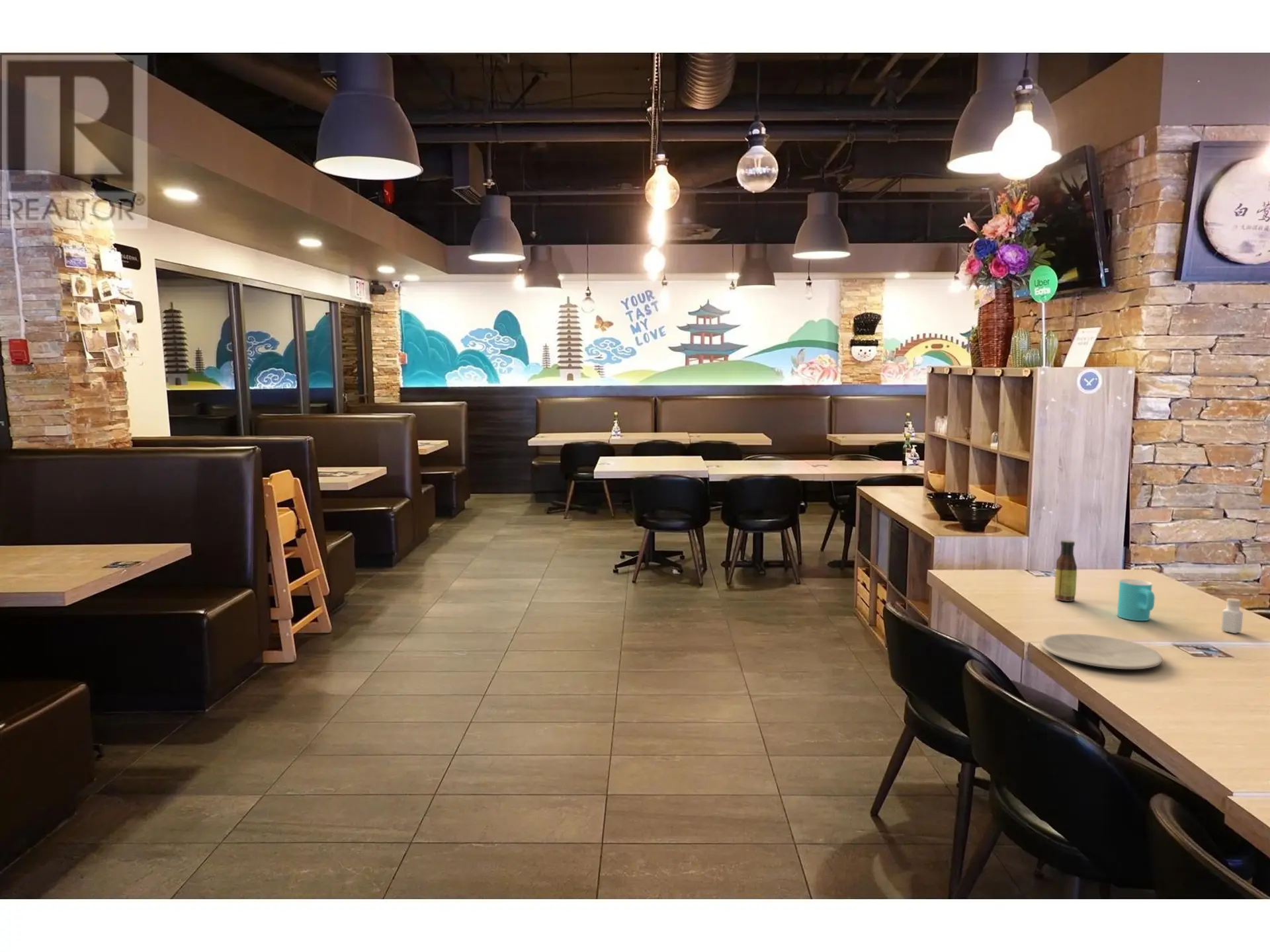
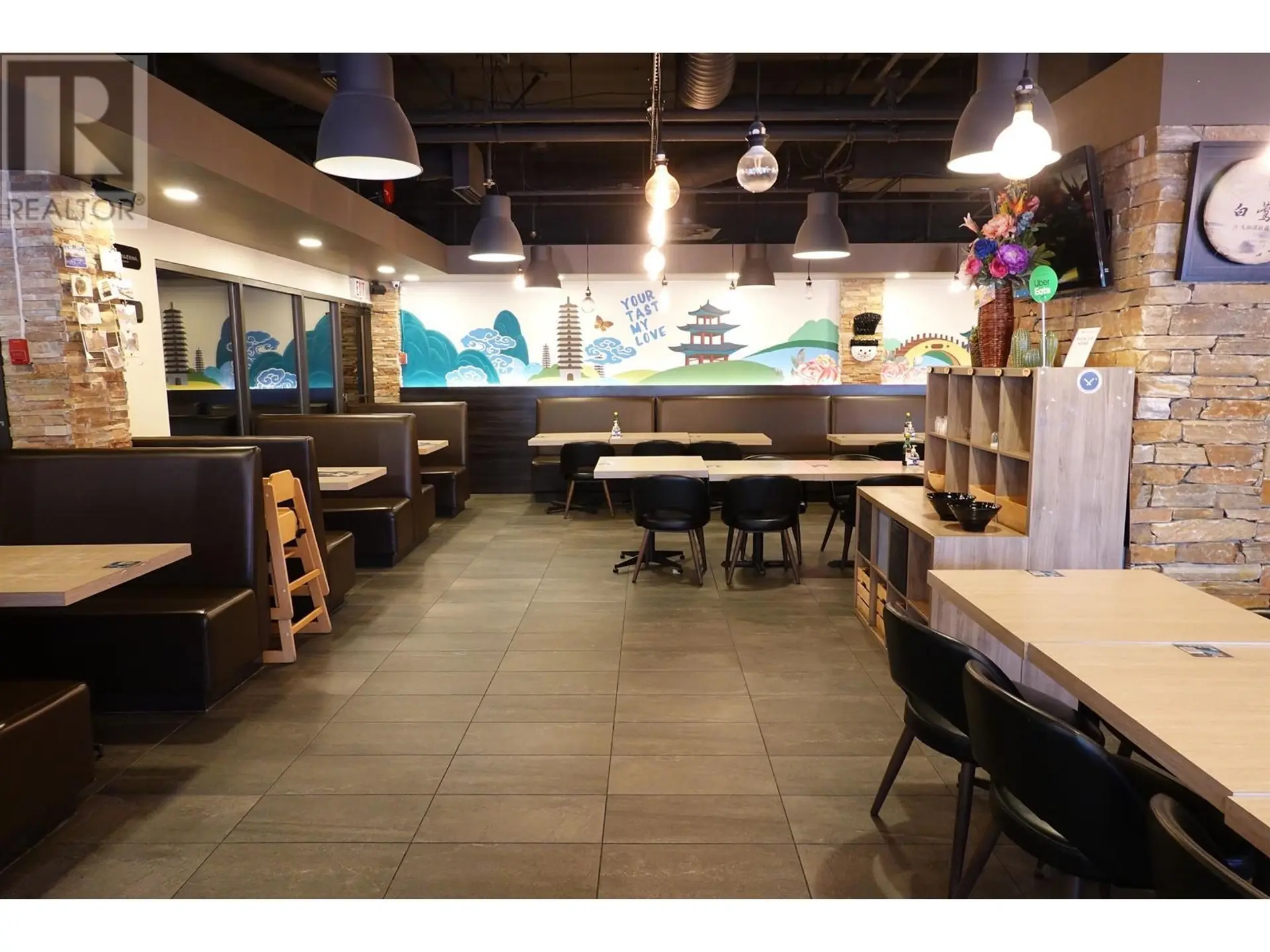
- plate [1041,633,1163,670]
- sauce bottle [1054,539,1078,602]
- pepper shaker [1220,598,1244,634]
- cup [1117,578,1156,621]
